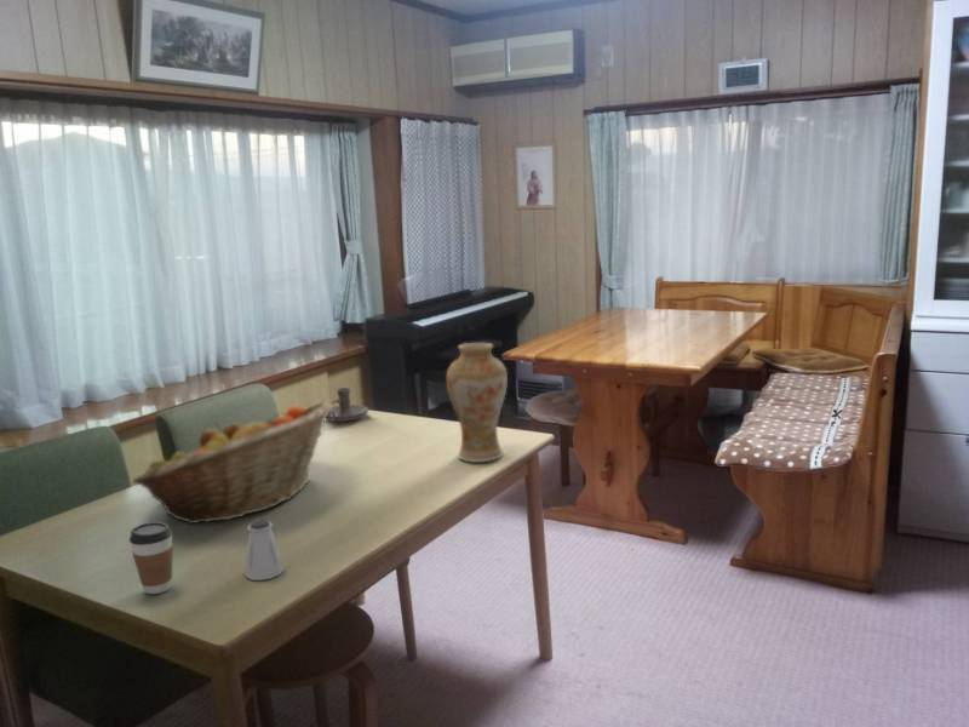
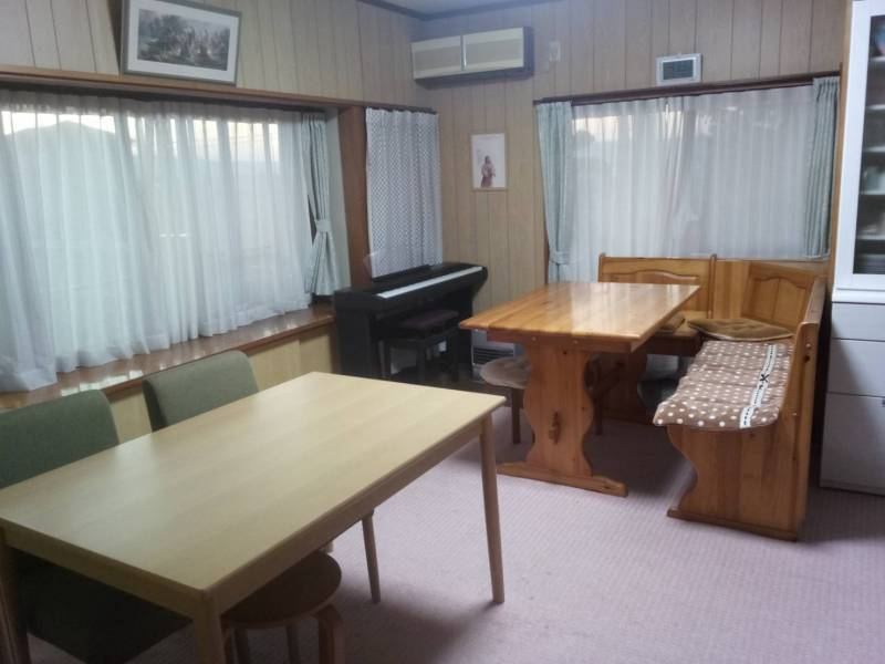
- saltshaker [243,517,285,582]
- candle holder [325,387,369,423]
- fruit basket [131,400,333,526]
- coffee cup [128,521,174,595]
- vase [446,342,509,464]
